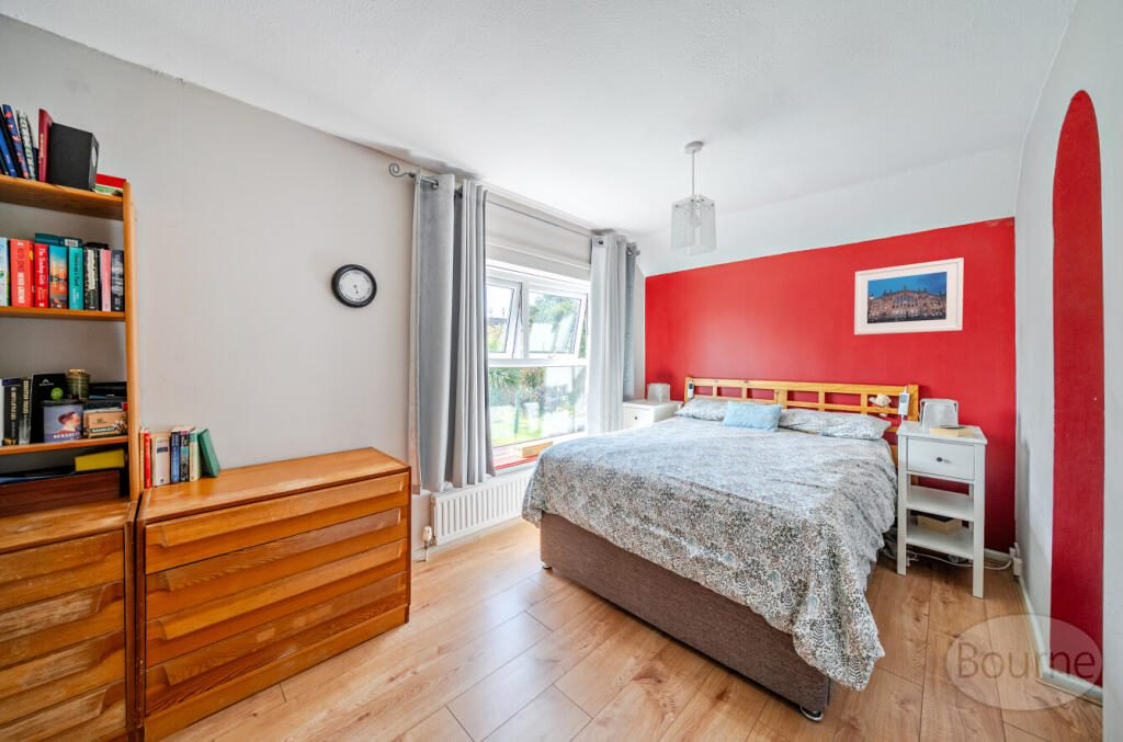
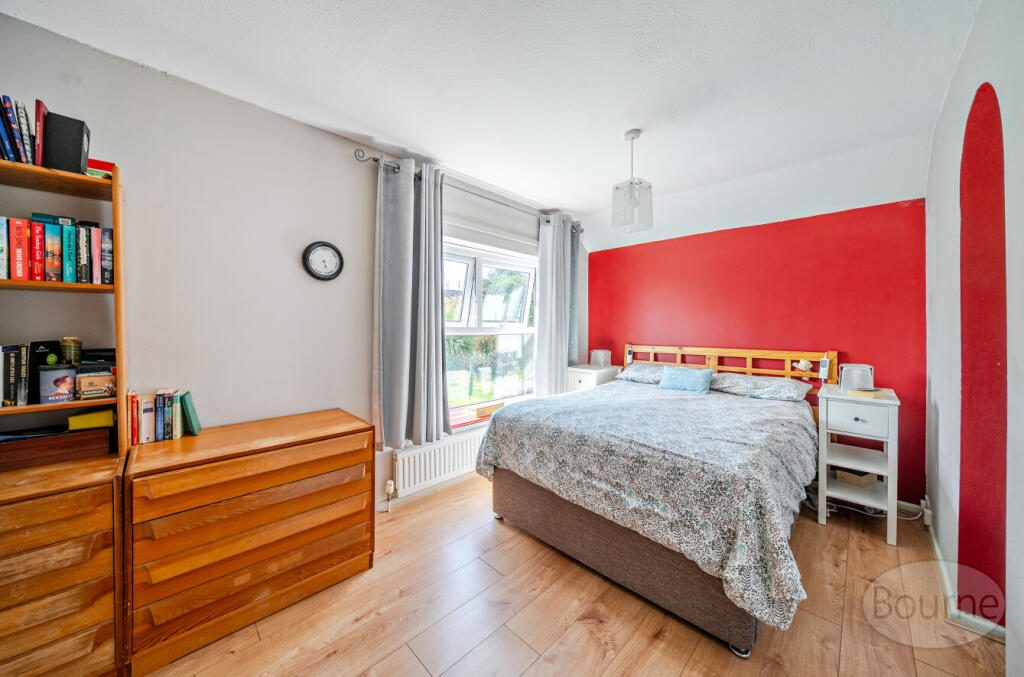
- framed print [853,256,965,335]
